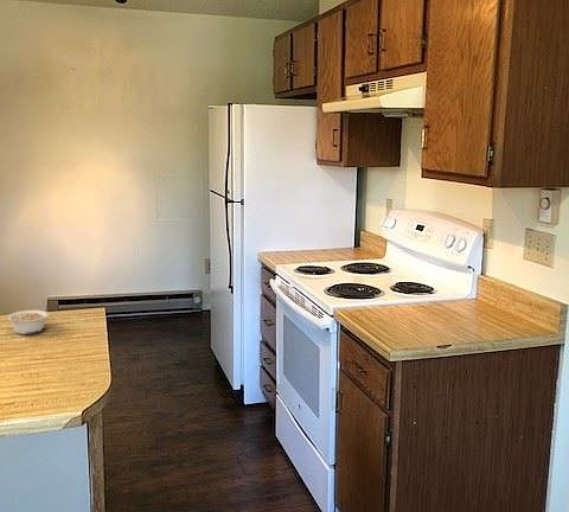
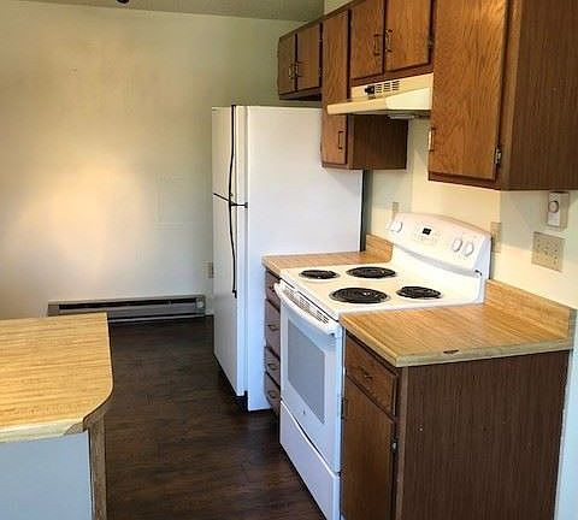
- legume [6,309,50,335]
